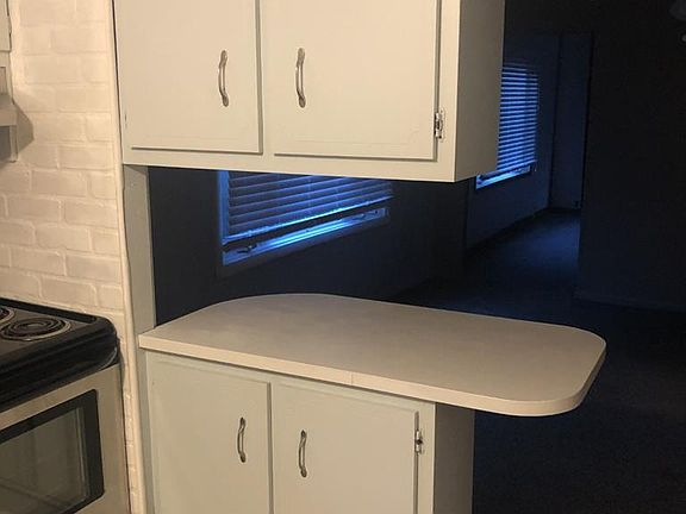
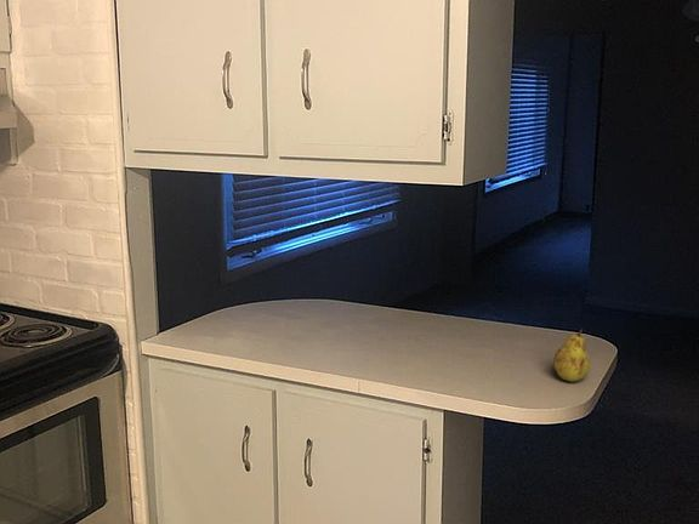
+ fruit [552,329,591,383]
